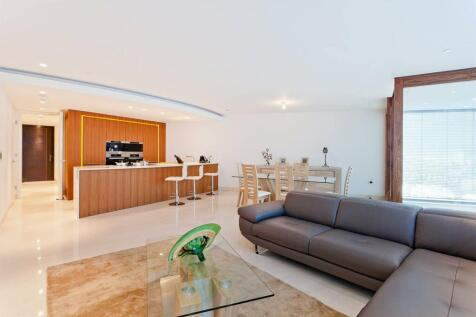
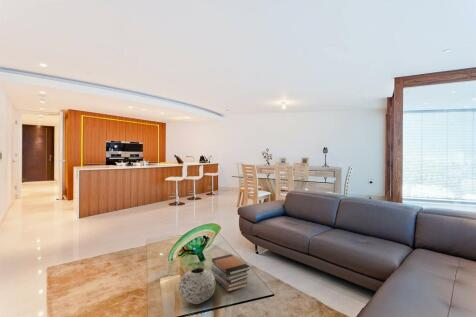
+ book stack [210,253,251,293]
+ vase [178,266,217,305]
